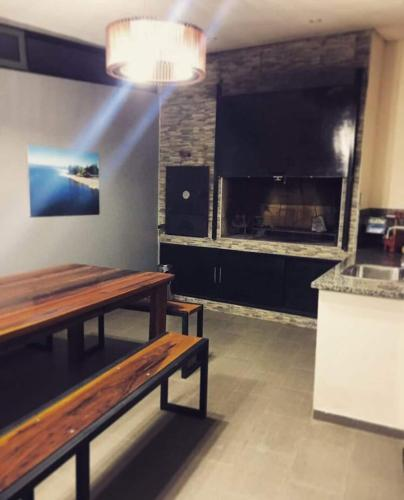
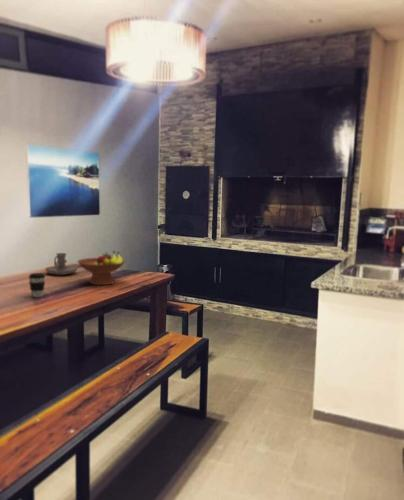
+ fruit bowl [76,250,126,286]
+ coffee cup [28,272,46,298]
+ candle holder [44,252,78,276]
